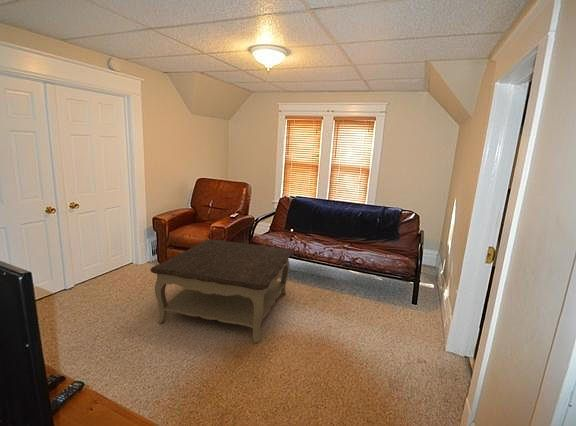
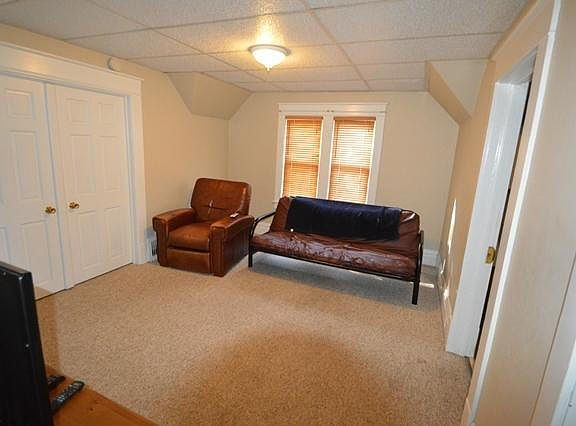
- coffee table [150,238,294,344]
